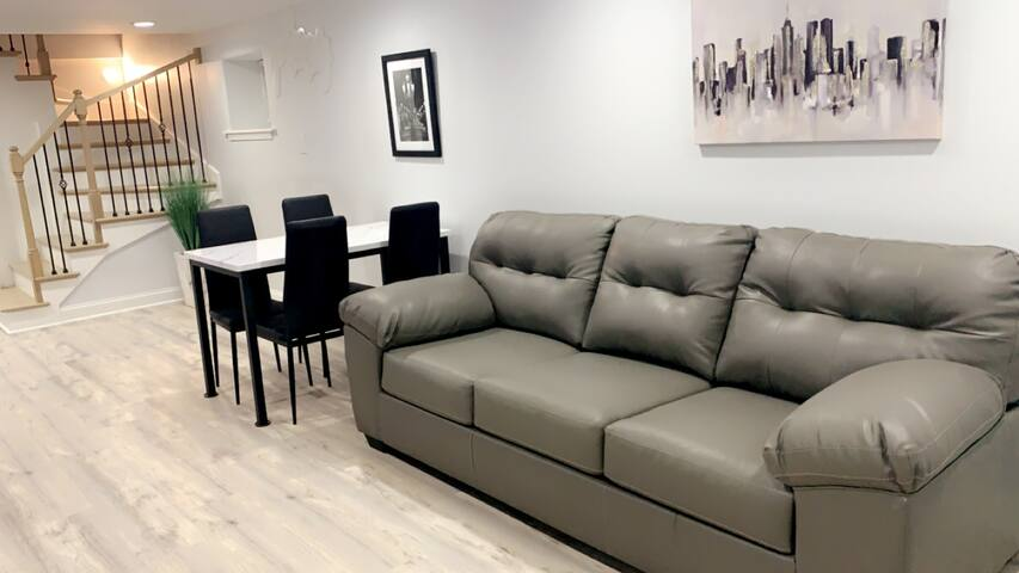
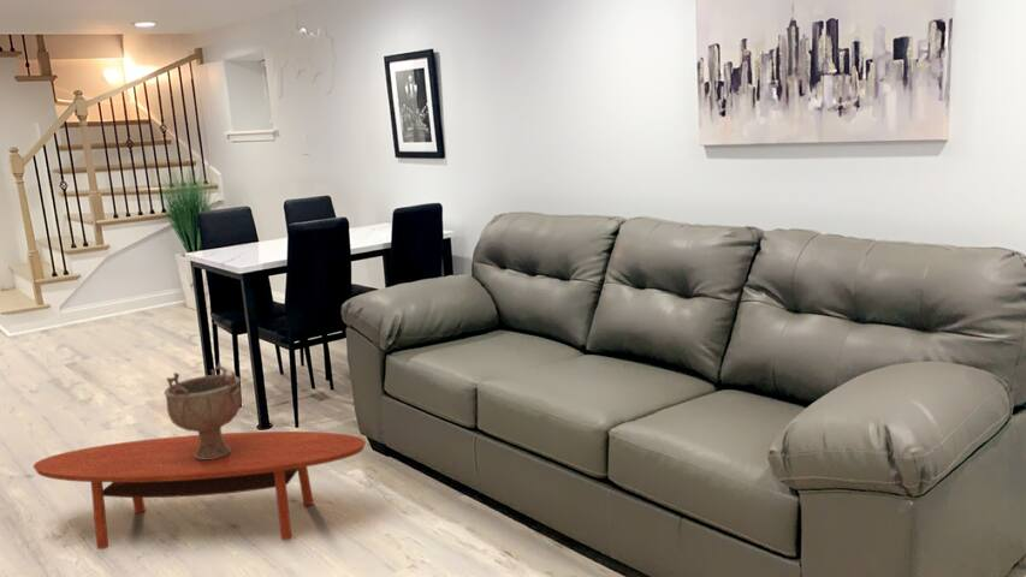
+ decorative bowl [162,362,243,459]
+ coffee table [32,430,367,551]
